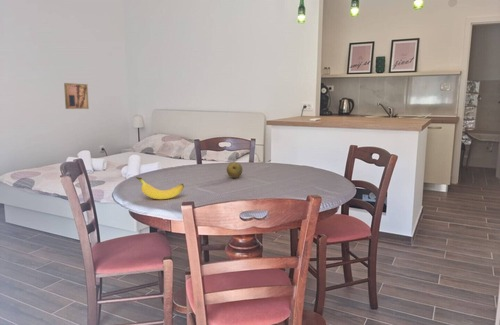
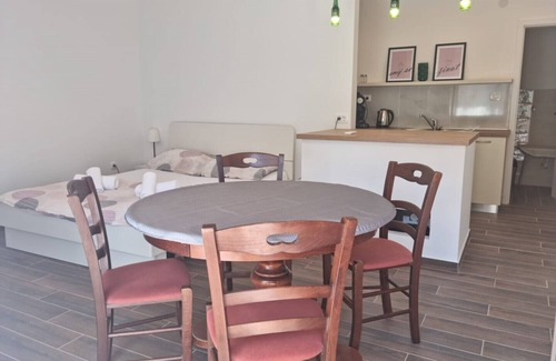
- banana [135,176,185,200]
- fruit [226,161,244,179]
- wall art [63,82,90,110]
